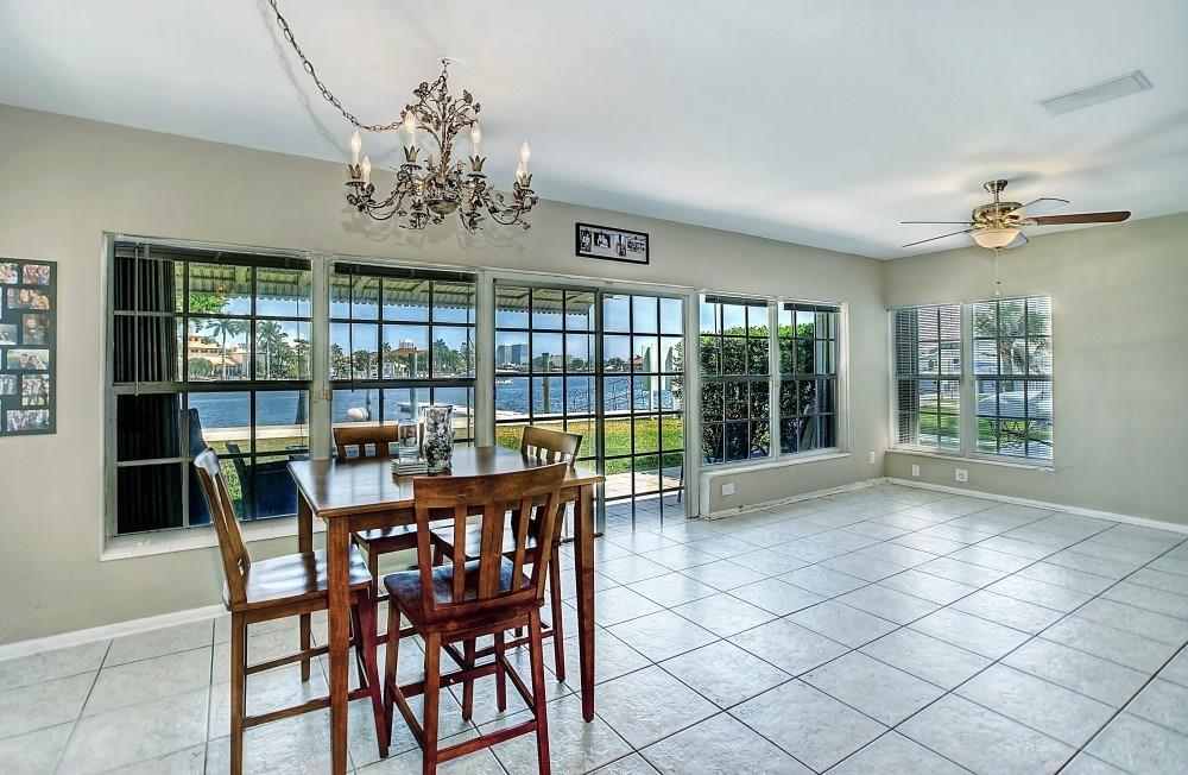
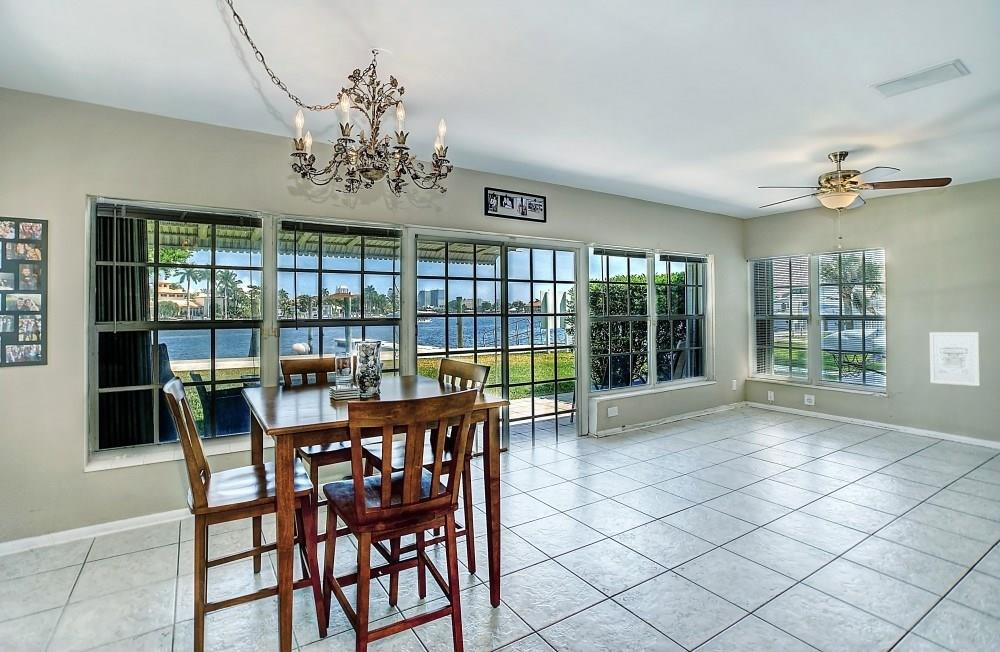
+ wall art [929,331,980,387]
